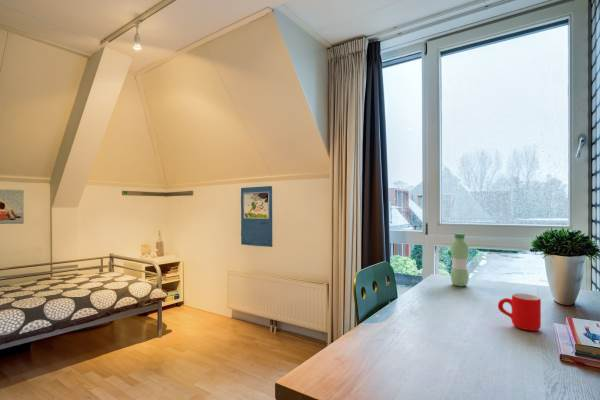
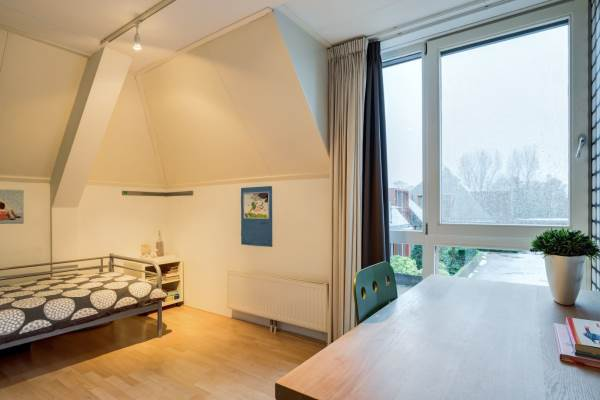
- mug [497,292,542,332]
- water bottle [450,232,470,287]
